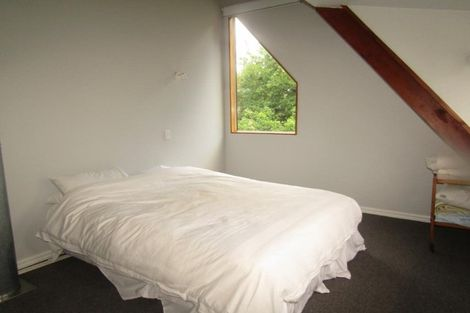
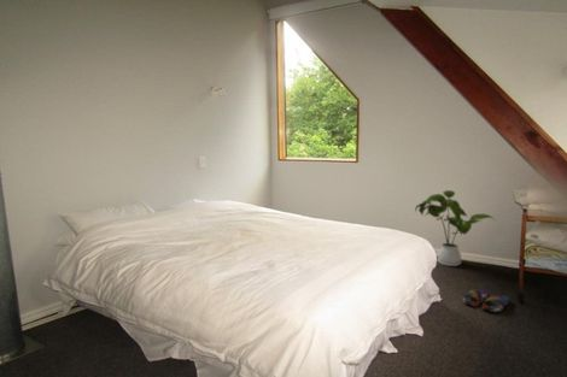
+ slippers [462,288,509,313]
+ house plant [414,189,497,267]
